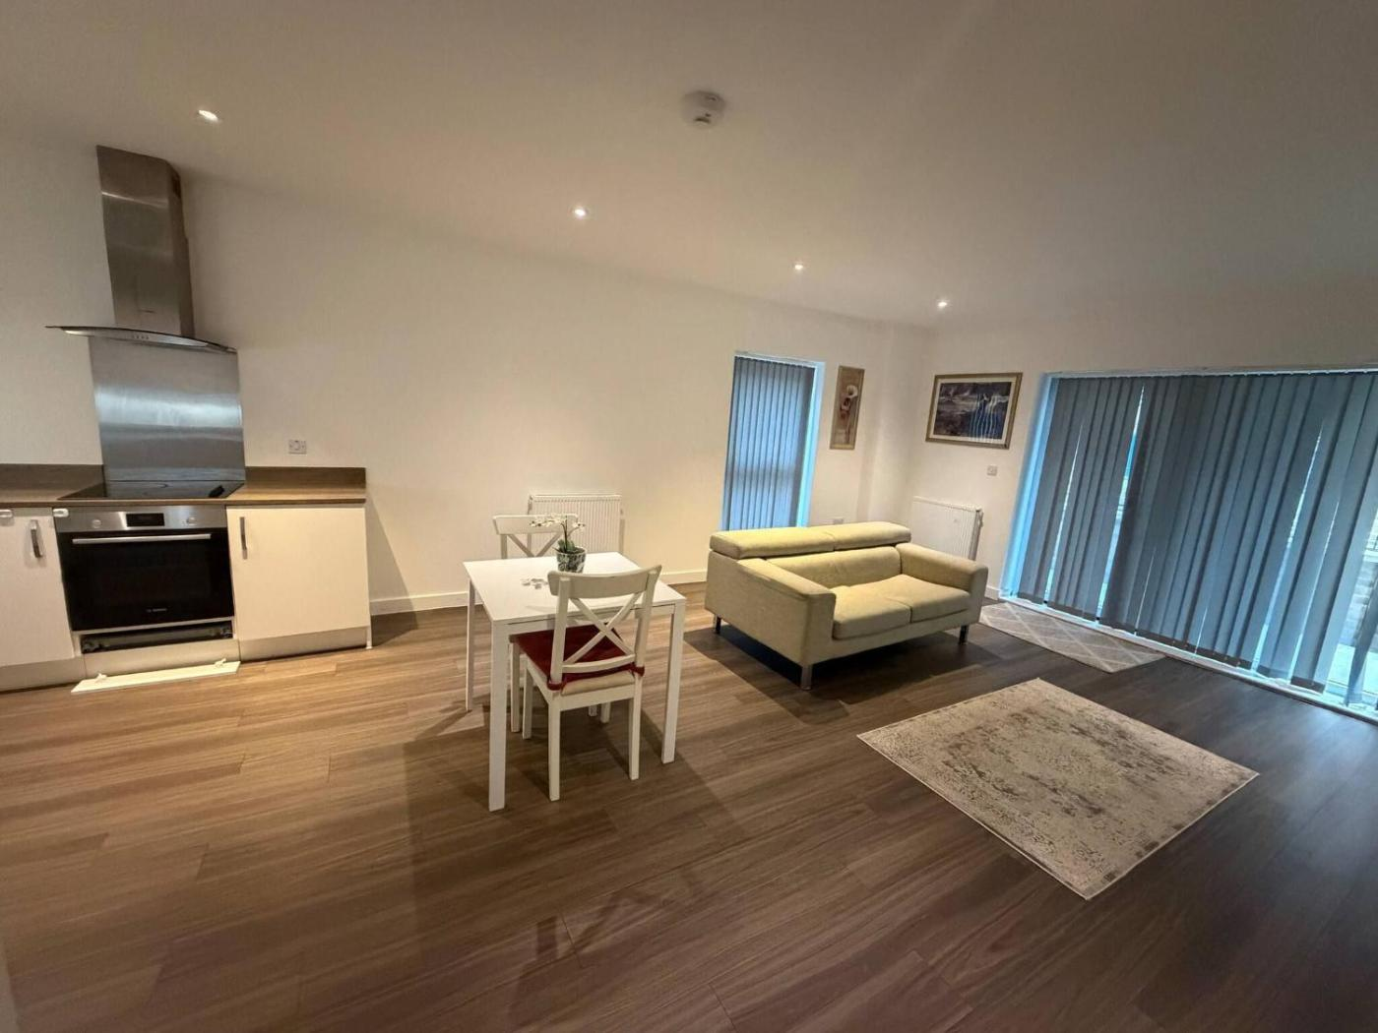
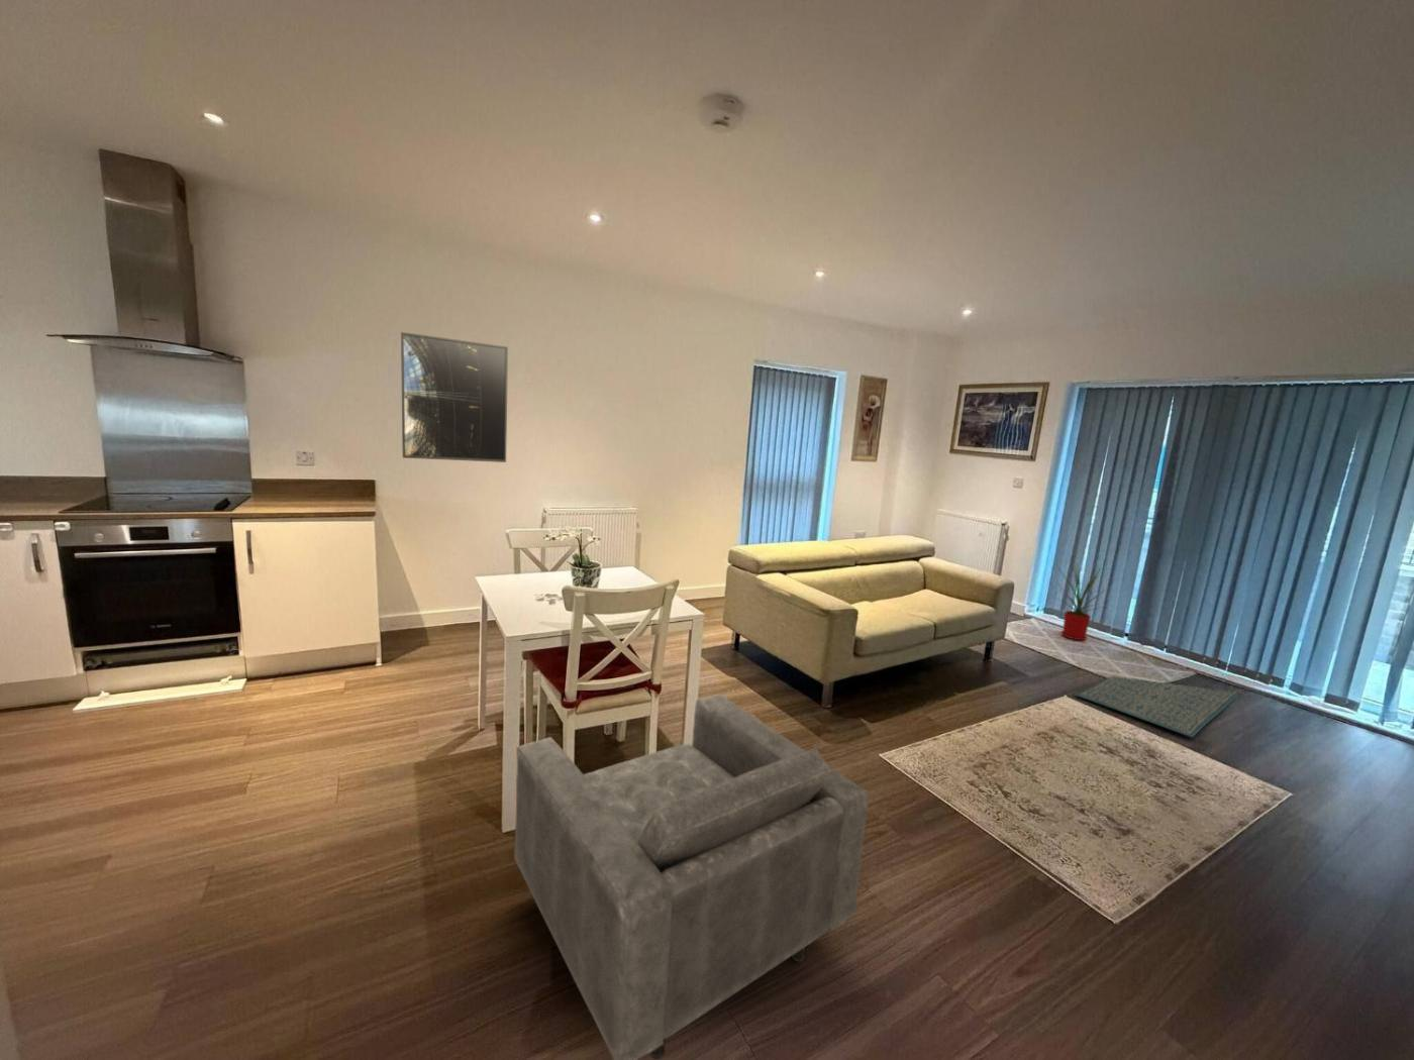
+ rug [1073,676,1239,738]
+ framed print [400,331,509,463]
+ armchair [513,694,870,1060]
+ house plant [1047,557,1122,641]
